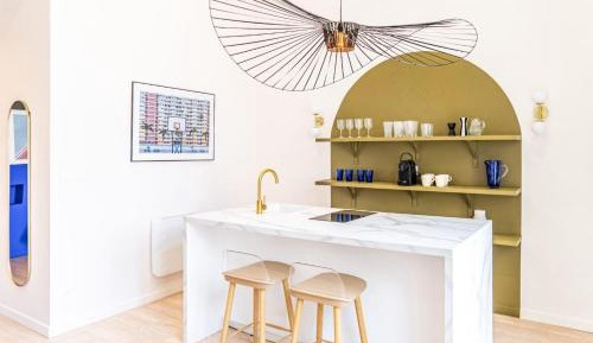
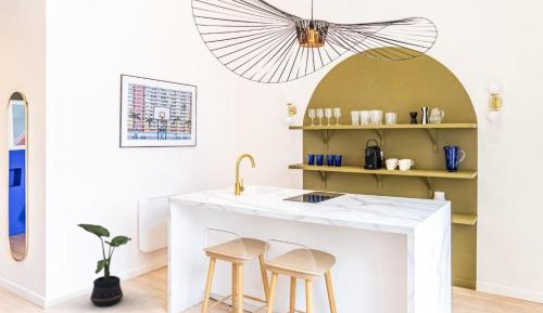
+ potted plant [76,223,132,307]
